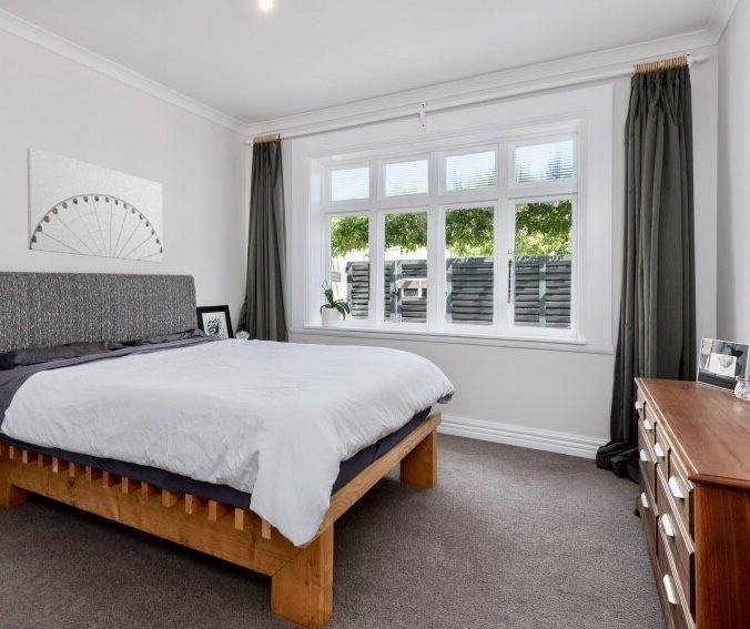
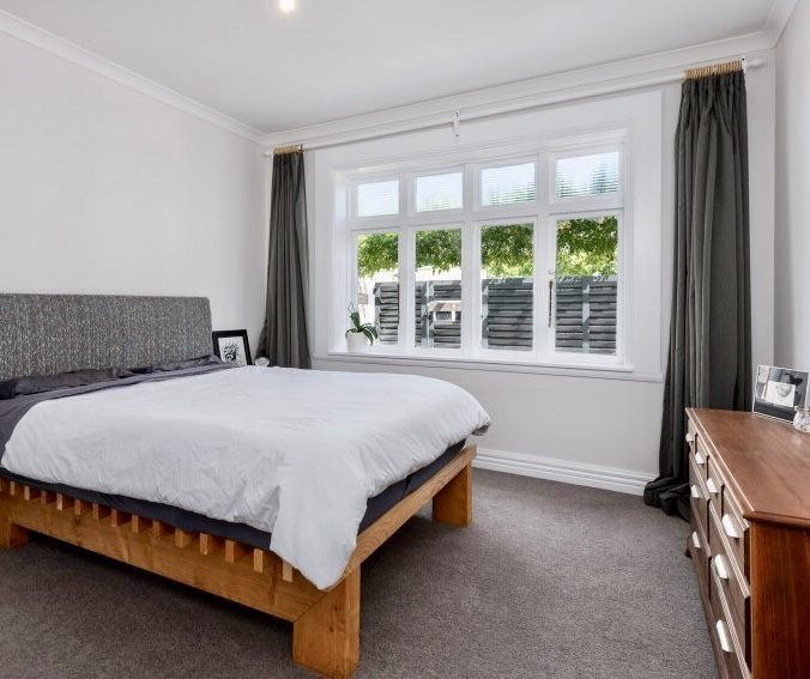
- wall art [26,146,163,264]
